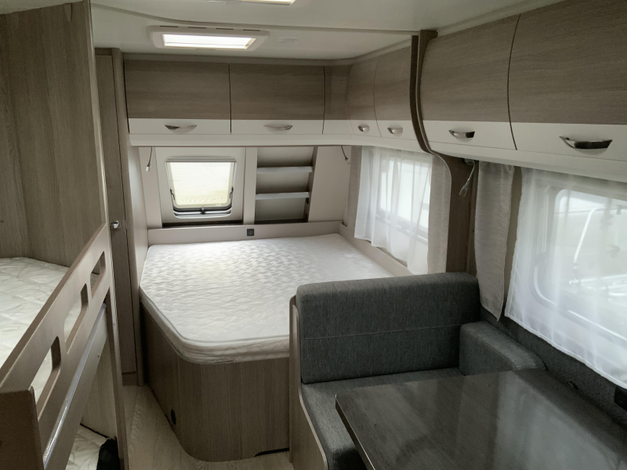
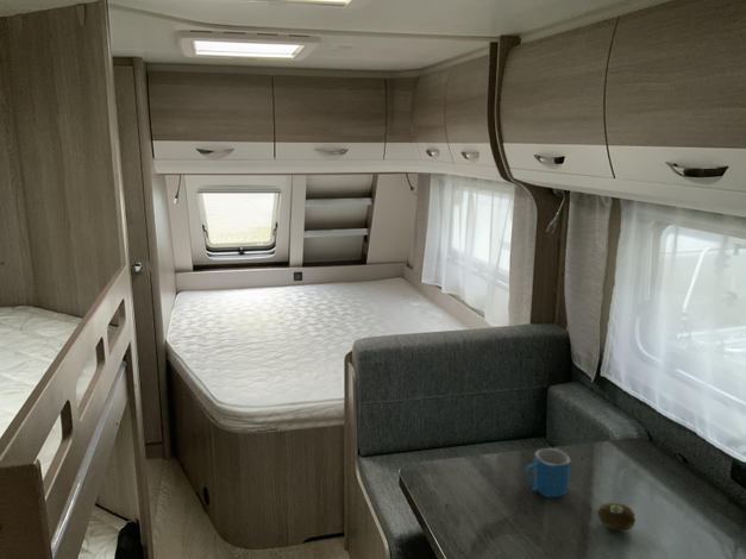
+ fruit [596,502,637,532]
+ mug [524,447,571,498]
